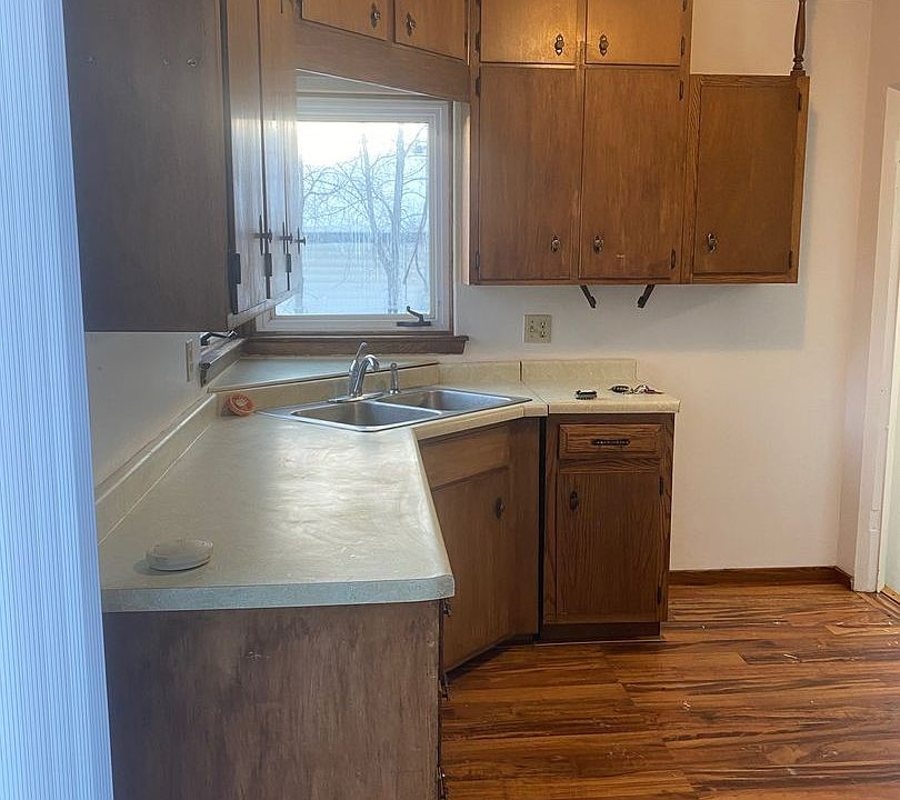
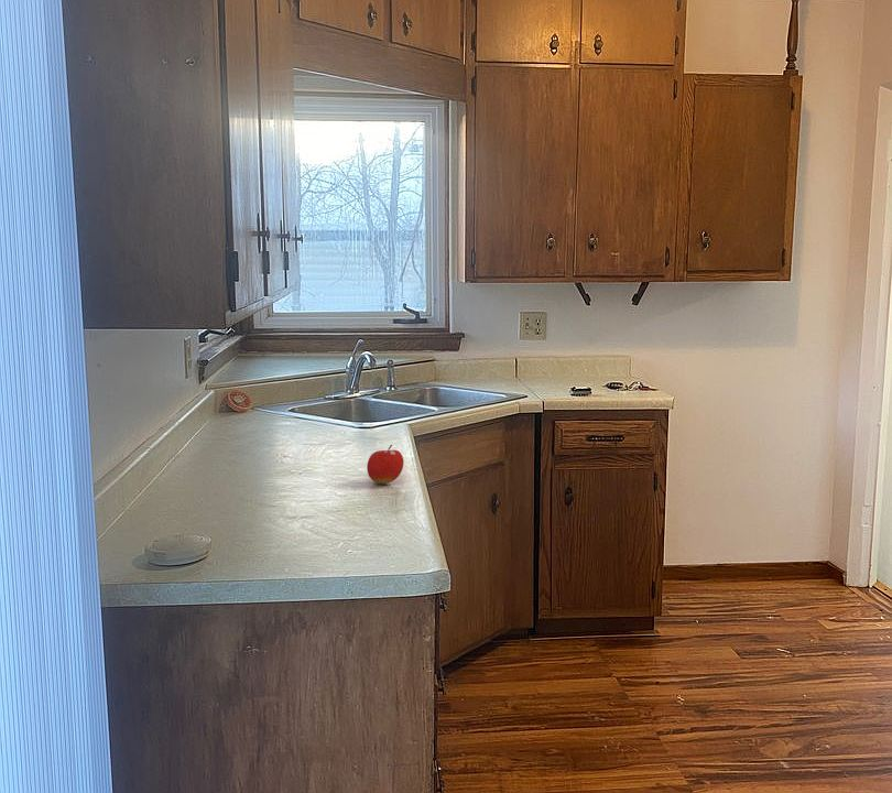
+ fruit [366,444,404,485]
